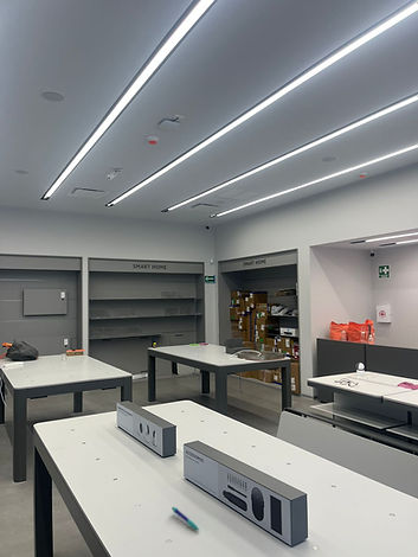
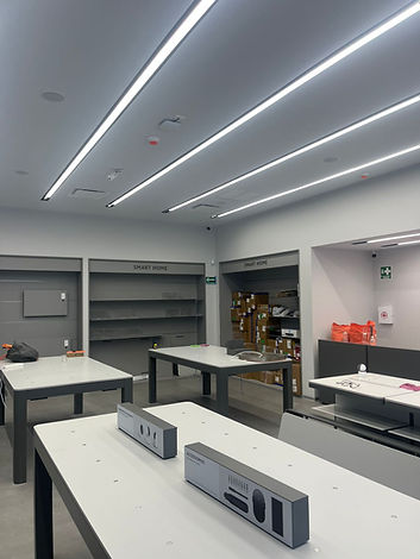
- pen [171,506,200,532]
